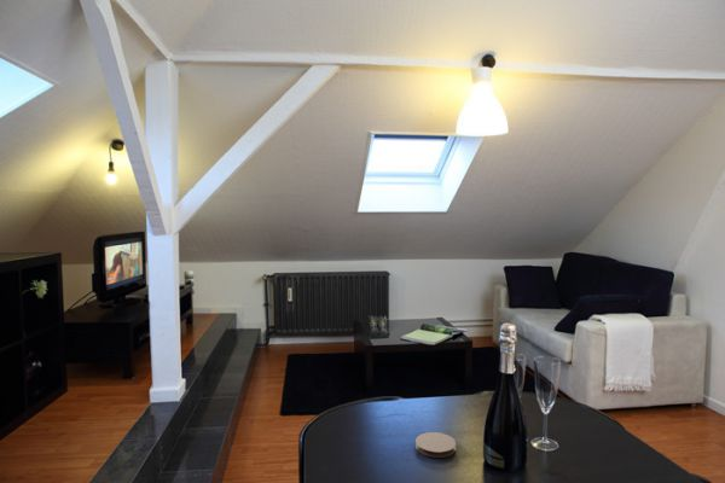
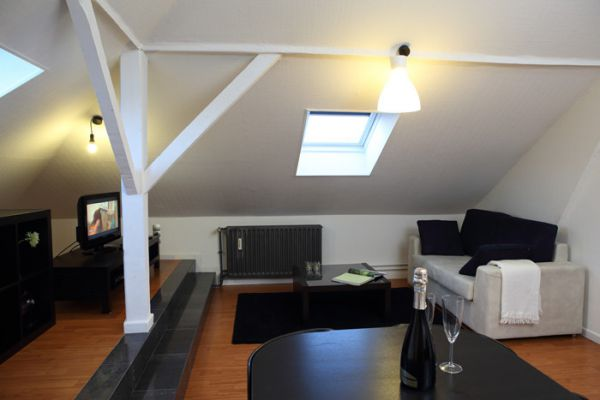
- coaster [414,431,457,459]
